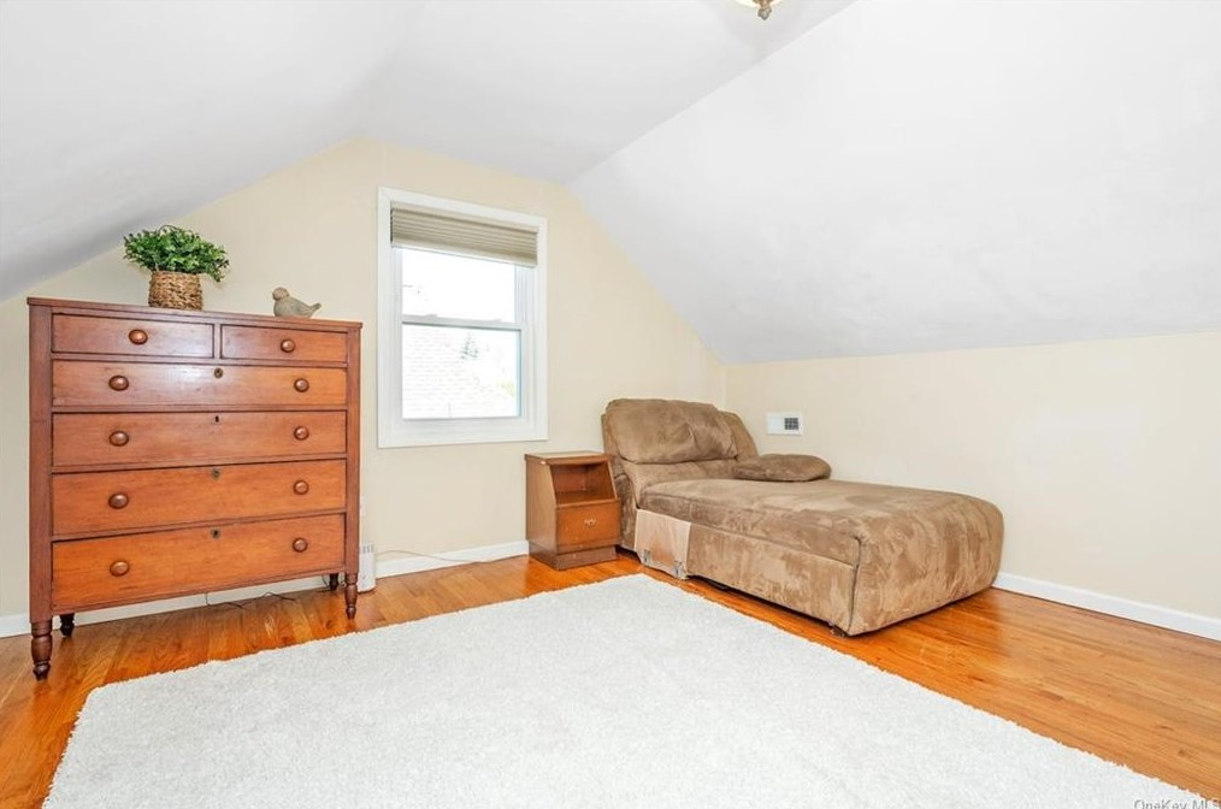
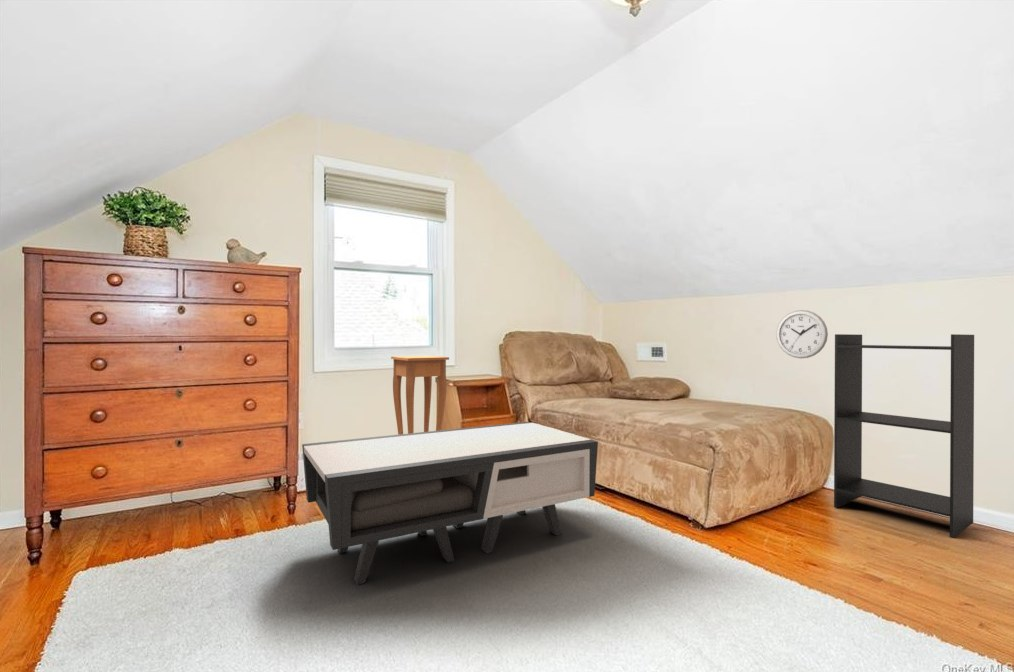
+ bookshelf [833,333,975,539]
+ side table [390,355,450,435]
+ wall clock [775,309,829,359]
+ coffee table [301,421,599,586]
